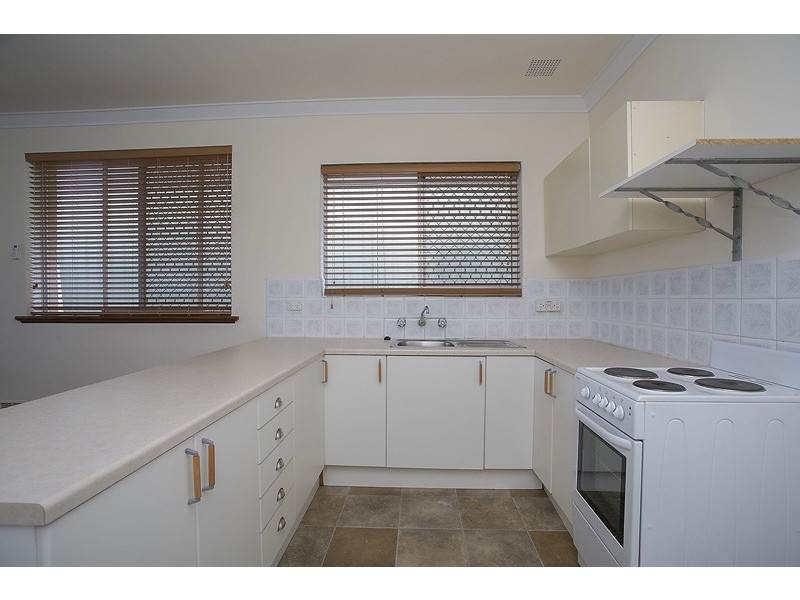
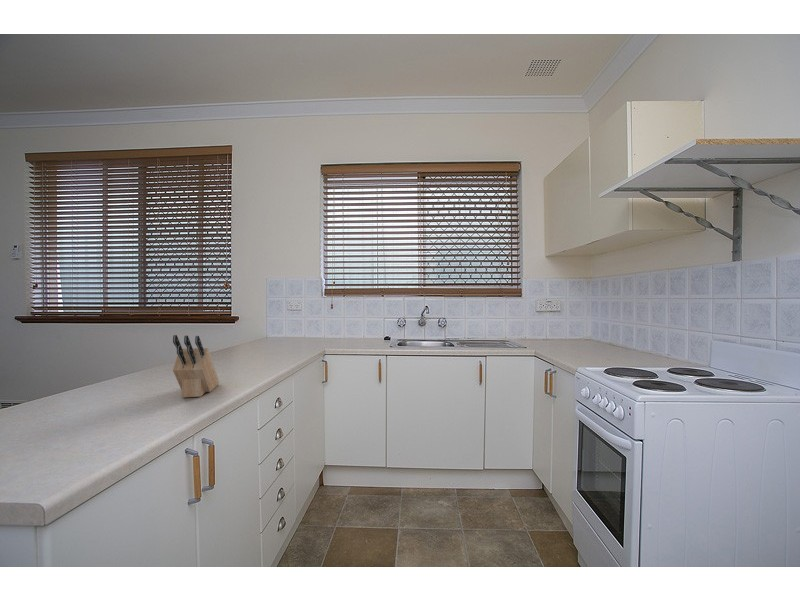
+ knife block [172,334,220,399]
